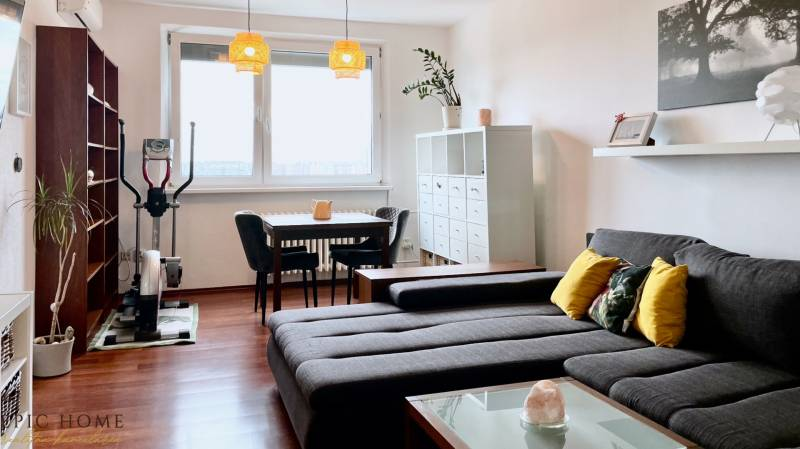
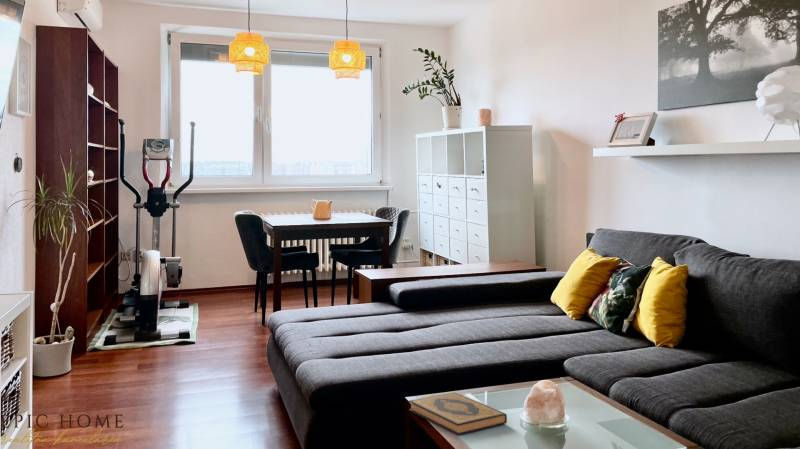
+ hardback book [408,392,508,436]
